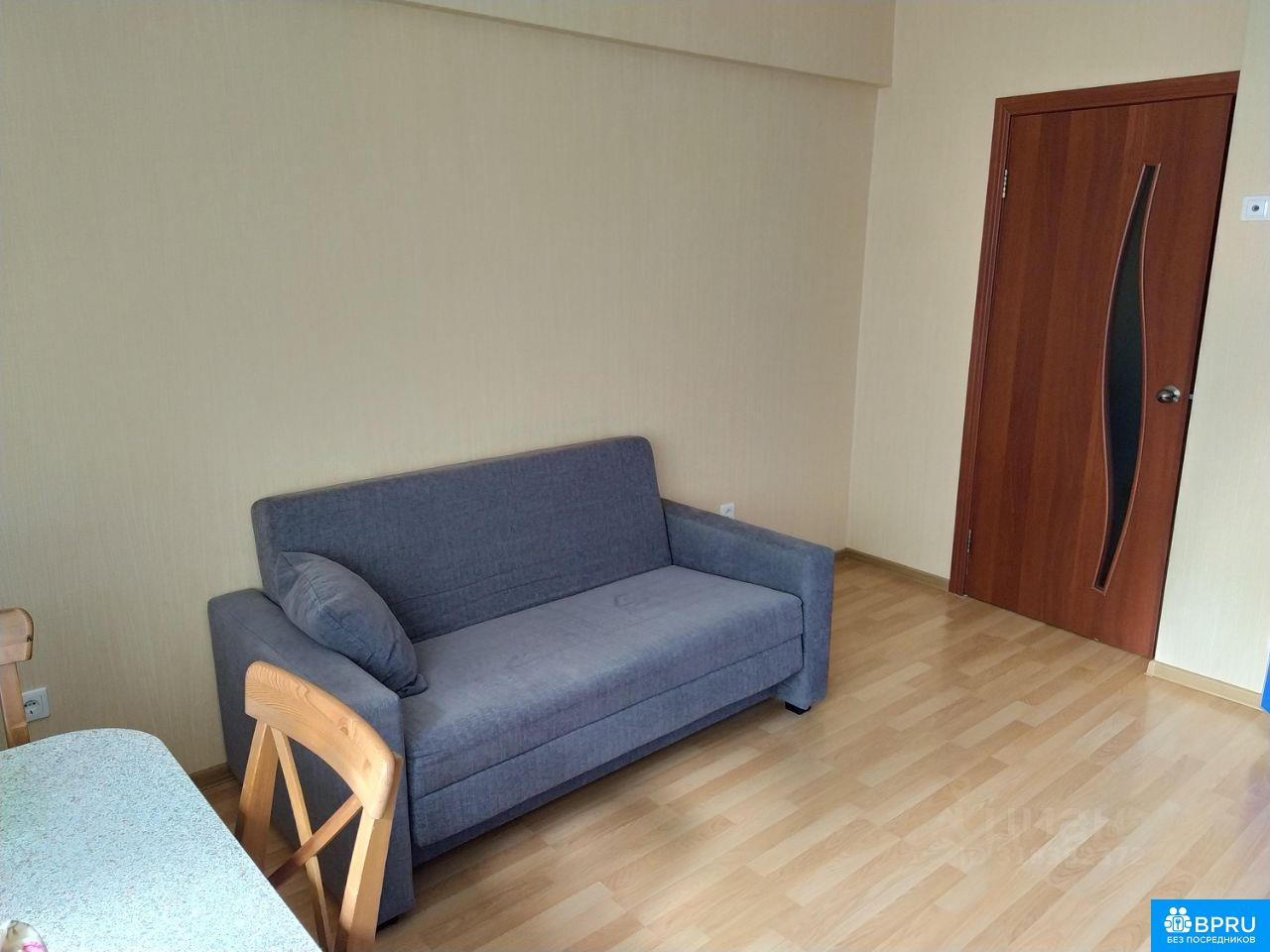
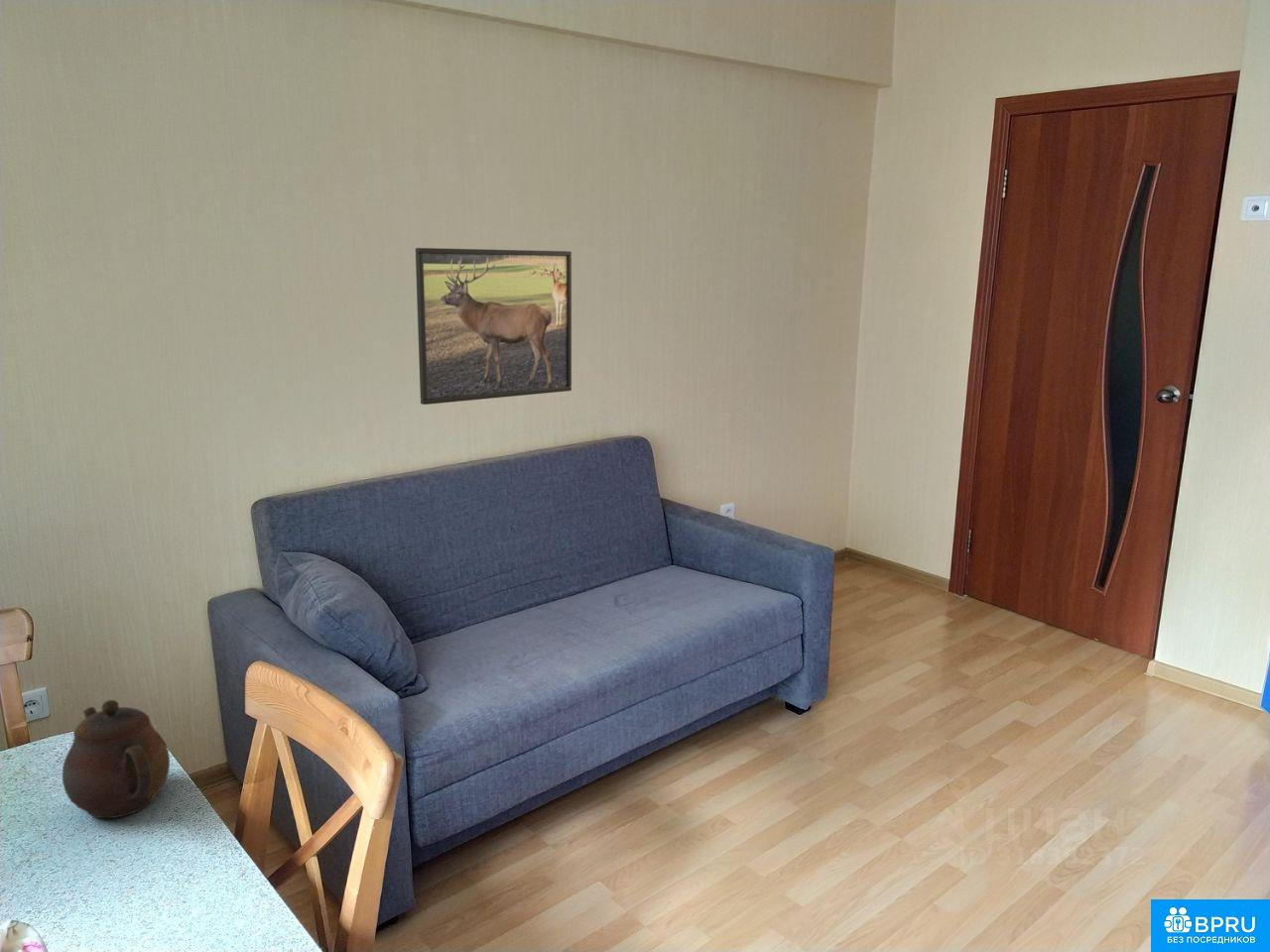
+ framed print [415,247,572,406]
+ teapot [62,699,171,819]
